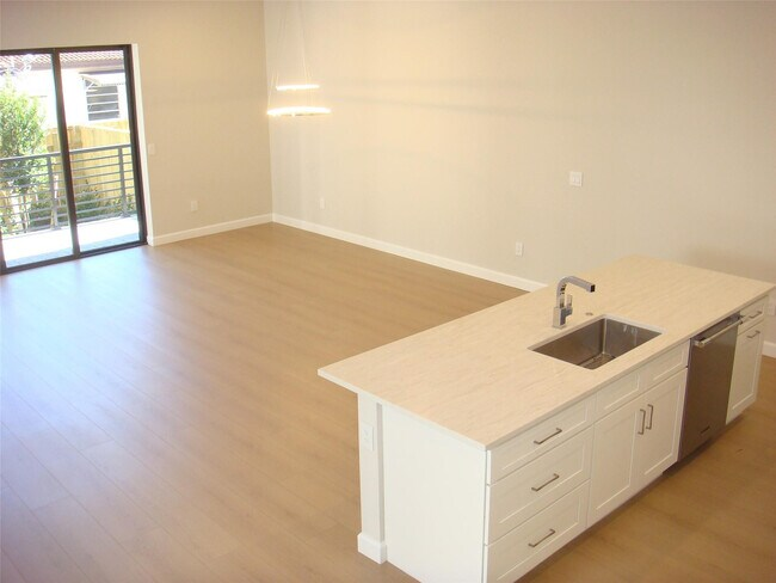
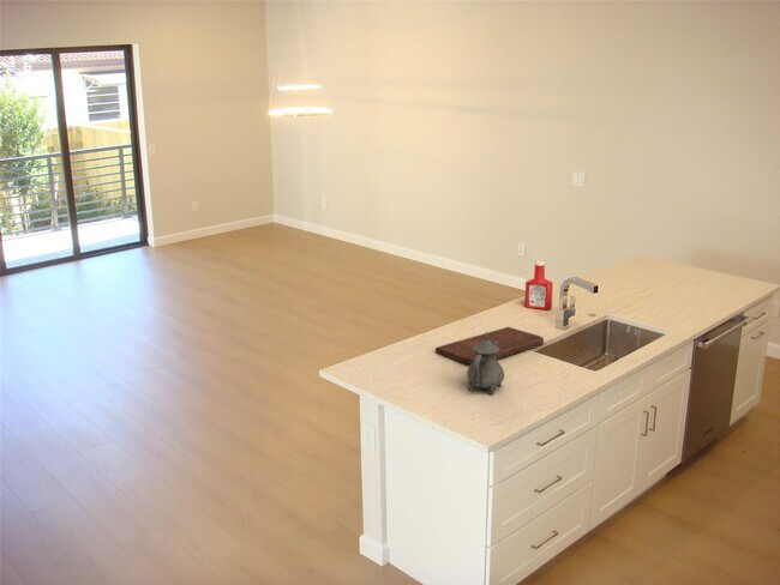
+ soap bottle [523,259,554,310]
+ cutting board [434,326,545,364]
+ teapot [466,331,505,396]
